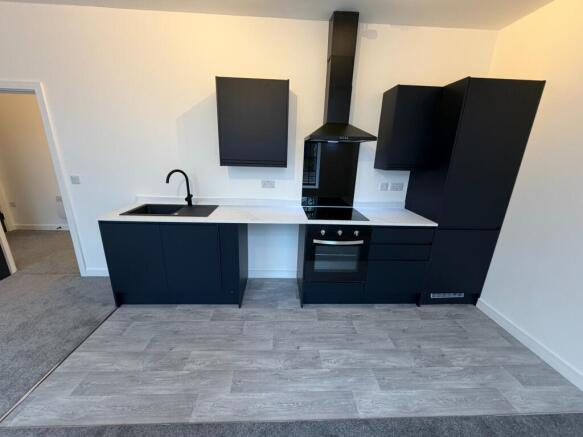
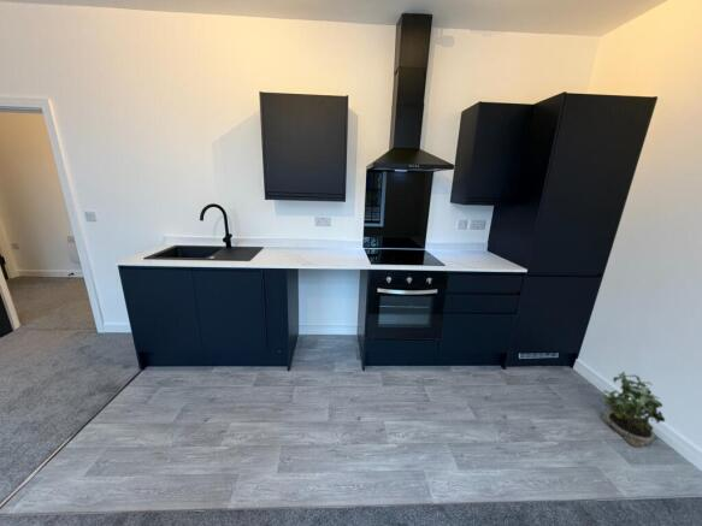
+ potted plant [600,371,666,448]
